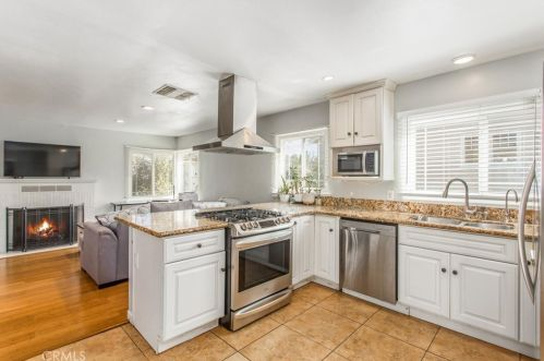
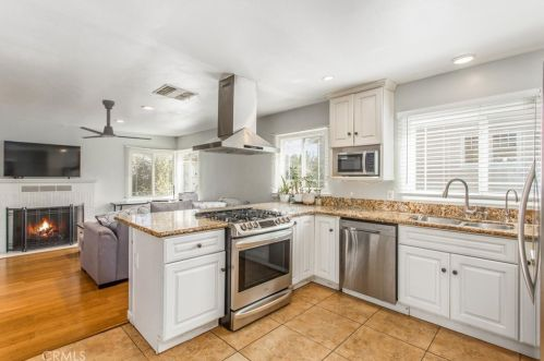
+ ceiling fan [80,99,153,141]
